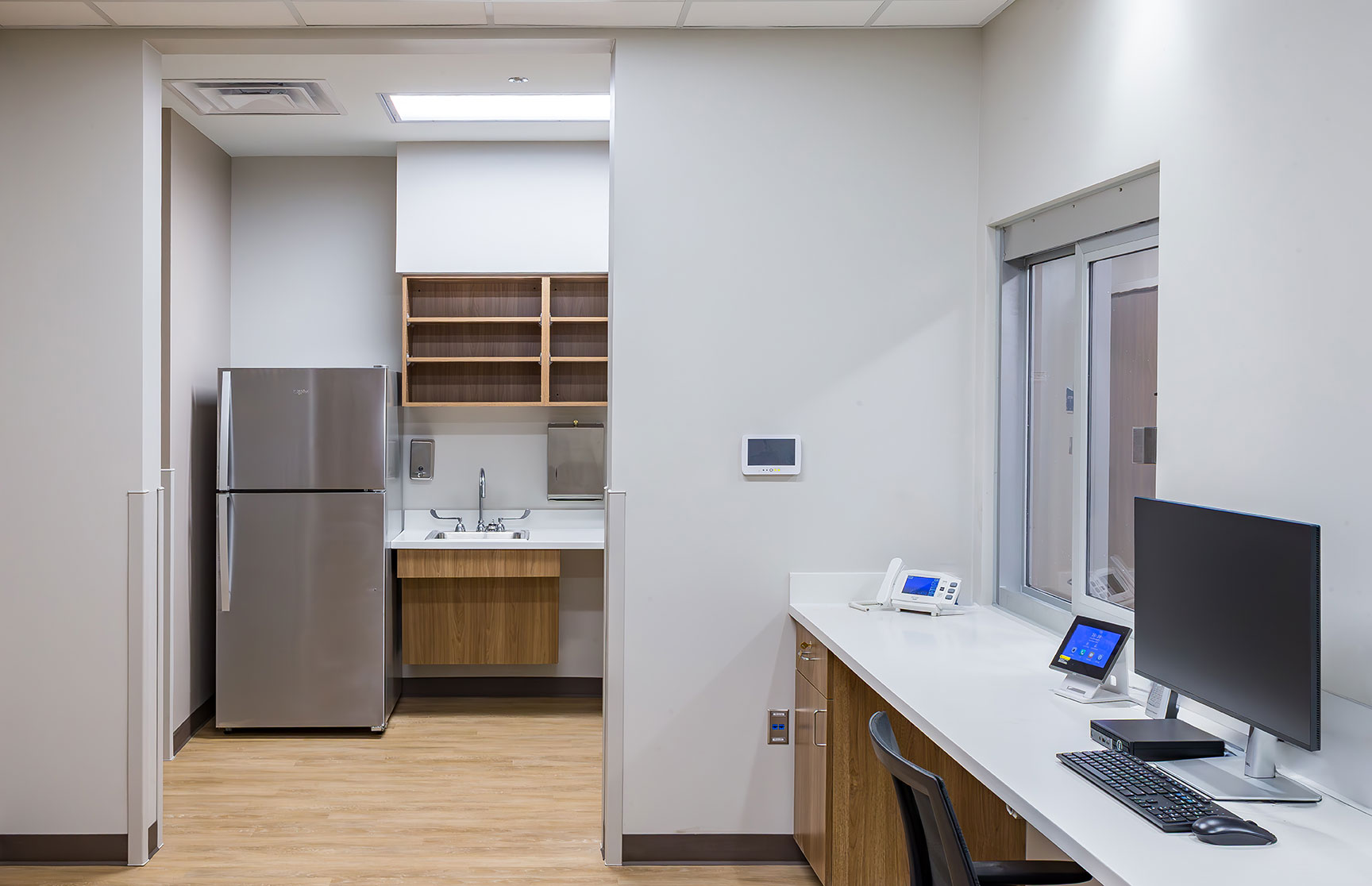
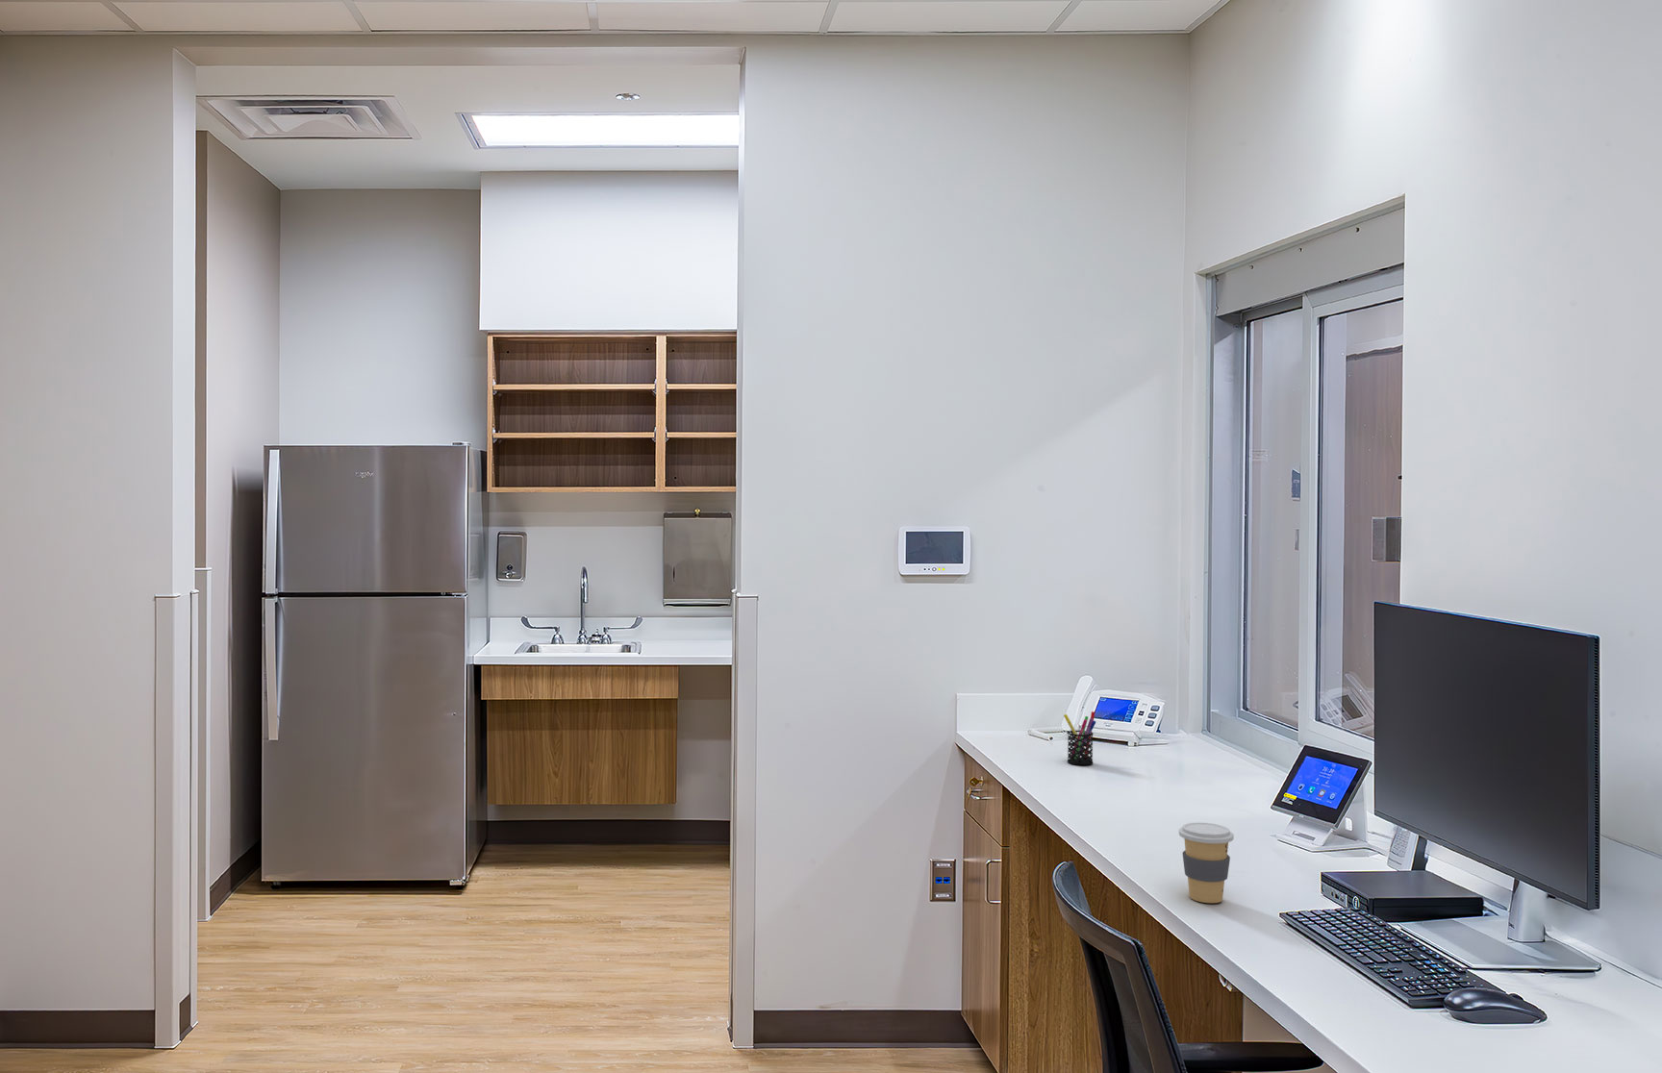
+ pen holder [1062,711,1096,767]
+ coffee cup [1179,821,1234,903]
